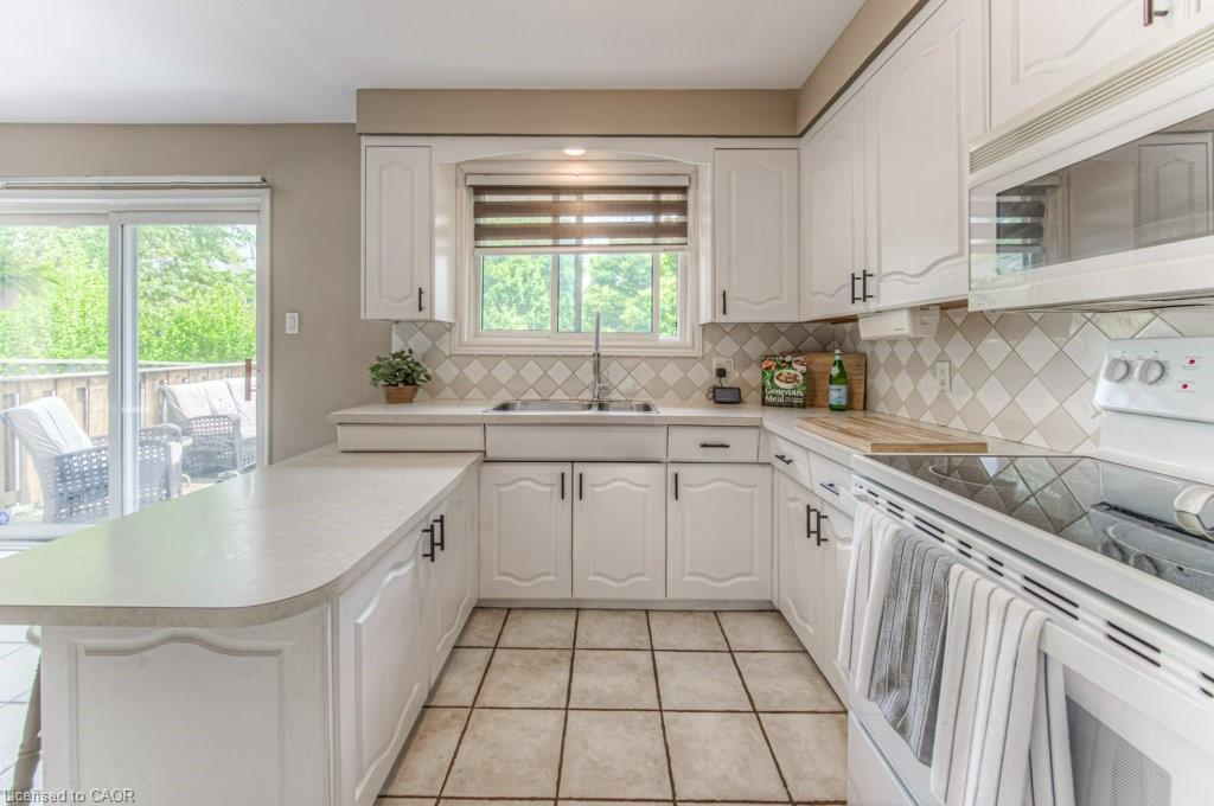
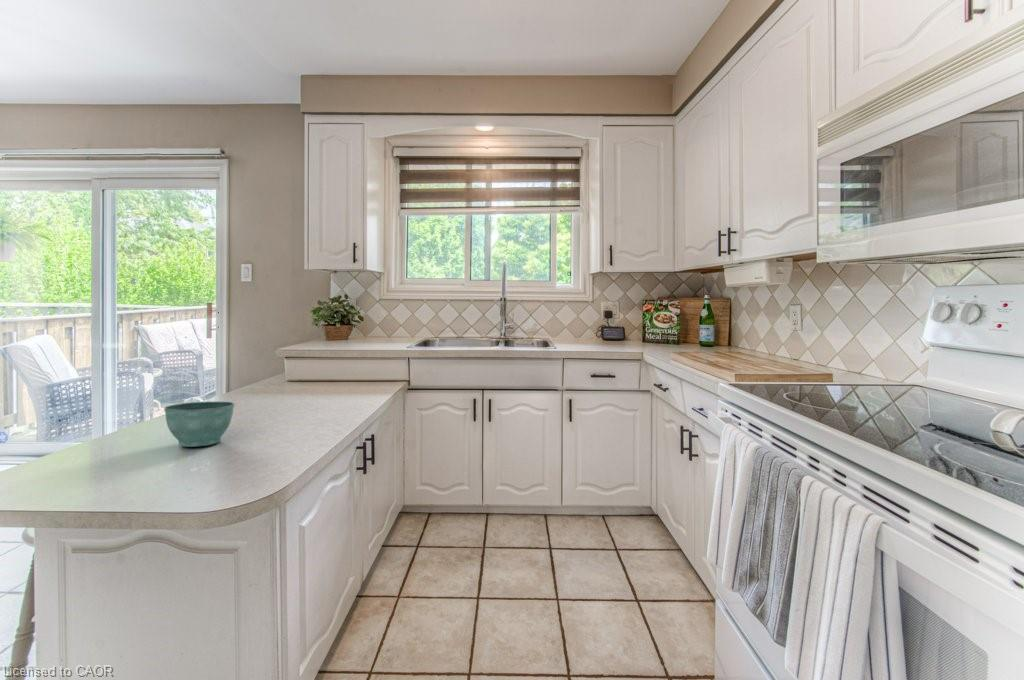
+ flower pot [163,401,235,448]
